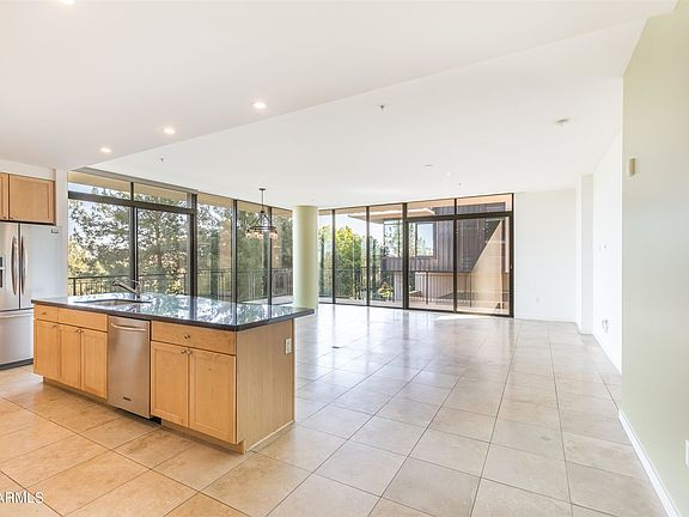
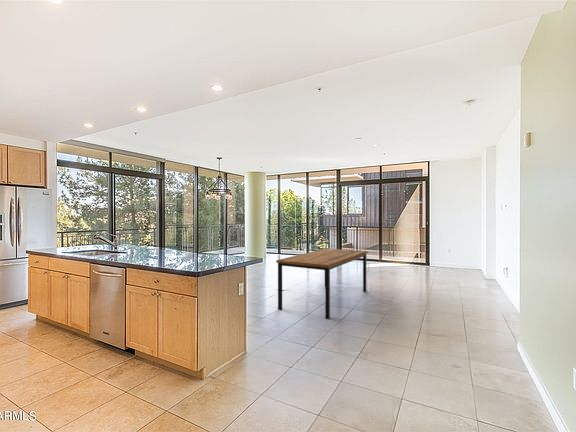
+ dining table [275,243,370,320]
